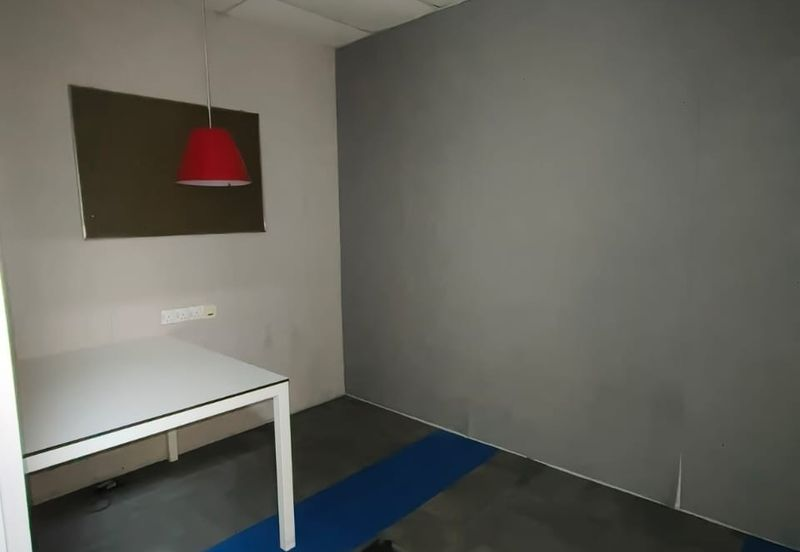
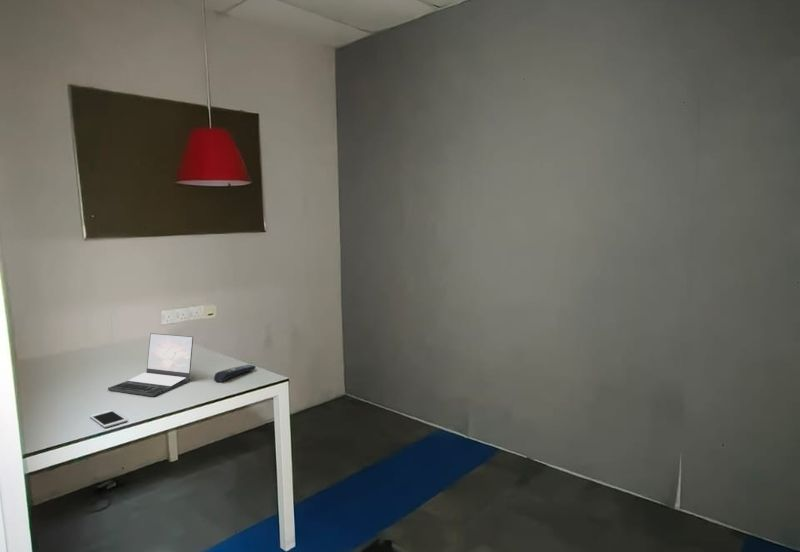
+ cell phone [89,409,128,429]
+ laptop [107,332,194,397]
+ remote control [213,364,257,383]
